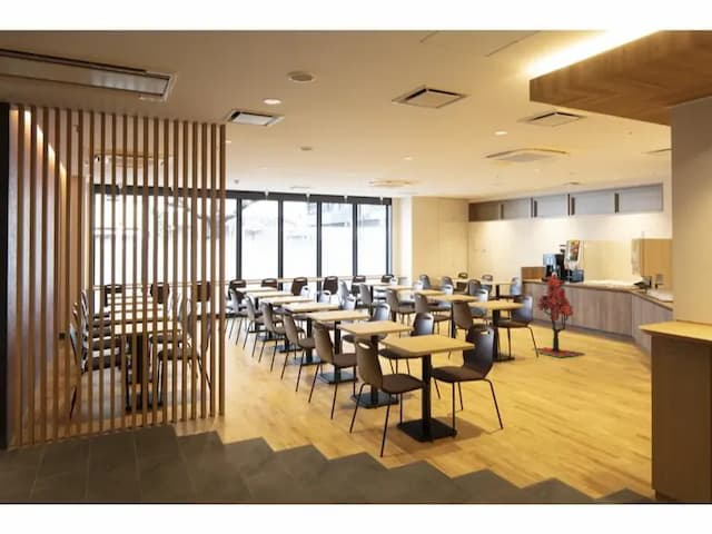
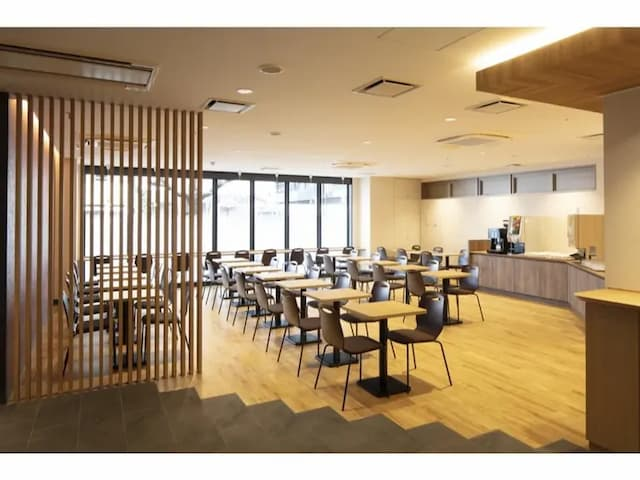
- tree [531,273,586,358]
